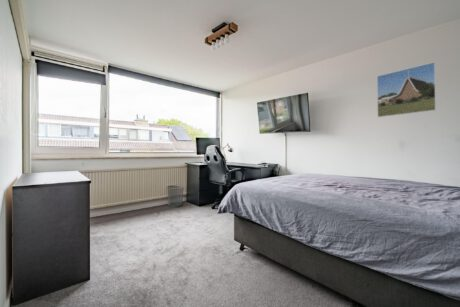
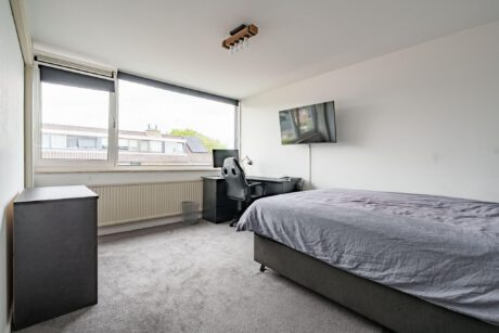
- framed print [376,61,437,118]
